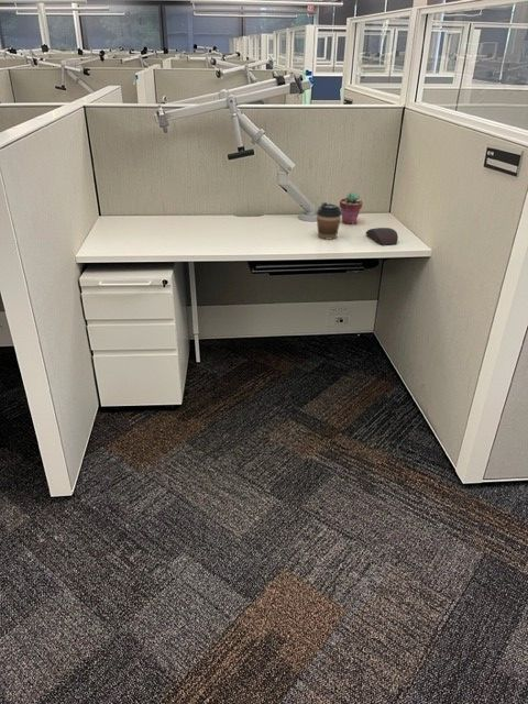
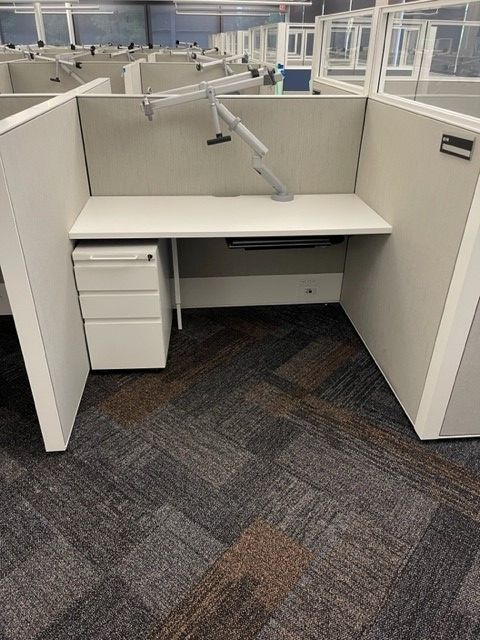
- computer mouse [365,227,399,246]
- coffee cup [316,201,342,240]
- potted succulent [339,191,364,226]
